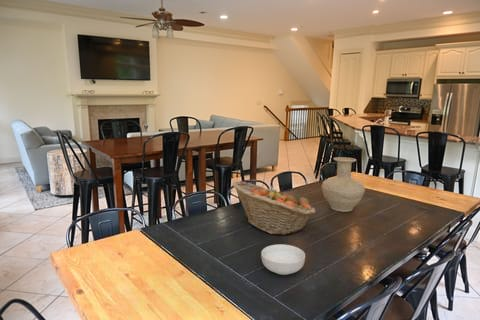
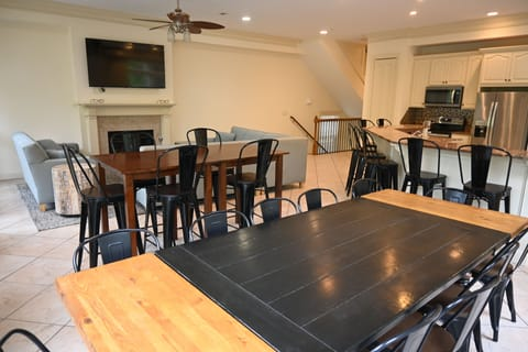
- vase [321,156,366,213]
- fruit basket [231,180,316,236]
- cereal bowl [260,243,306,276]
